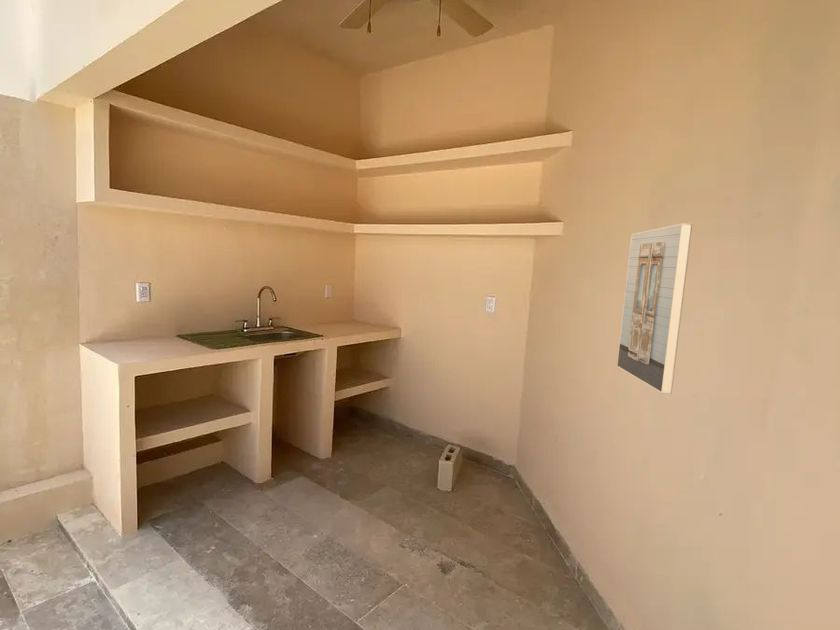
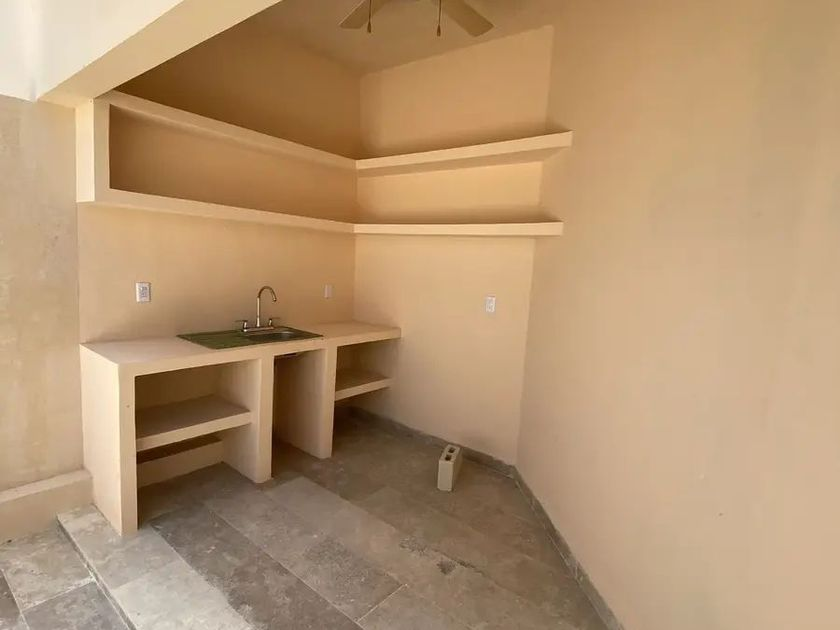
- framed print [616,222,693,395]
